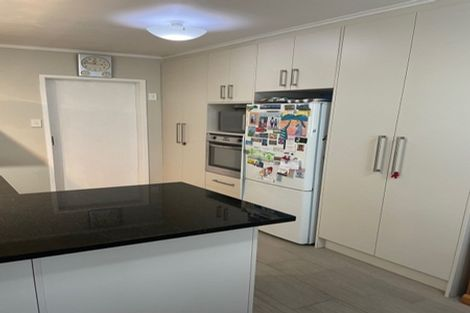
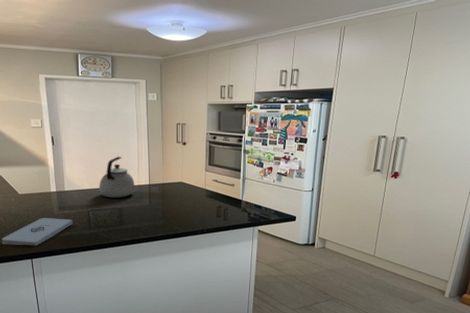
+ kettle [98,156,135,198]
+ notepad [1,217,73,247]
